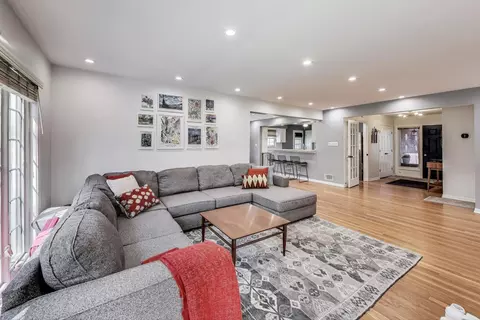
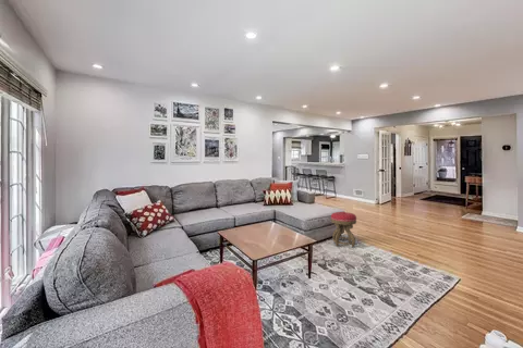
+ stool [330,211,357,248]
